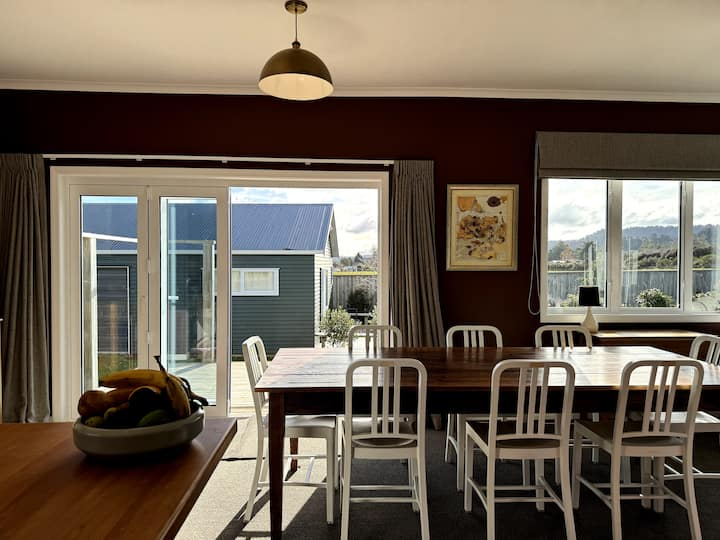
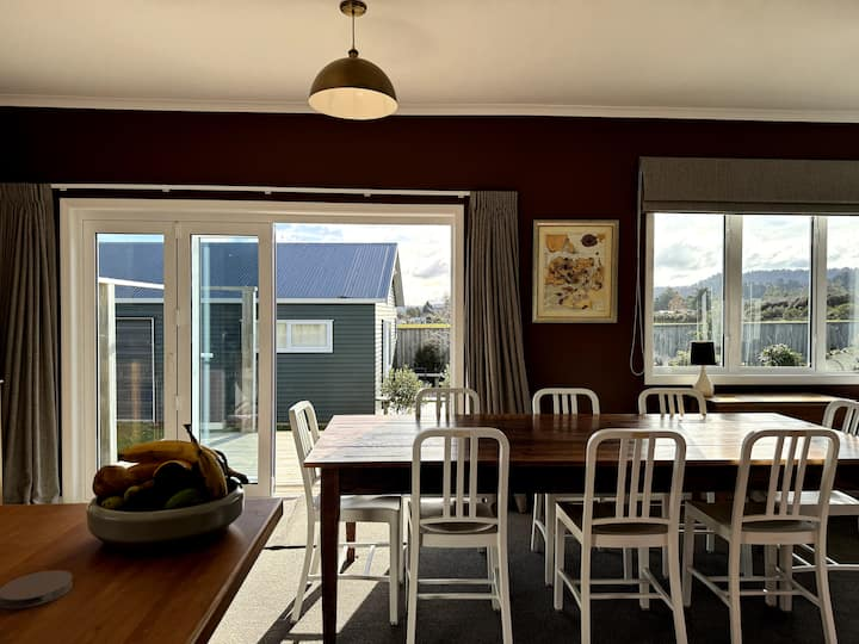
+ coaster [0,569,74,609]
